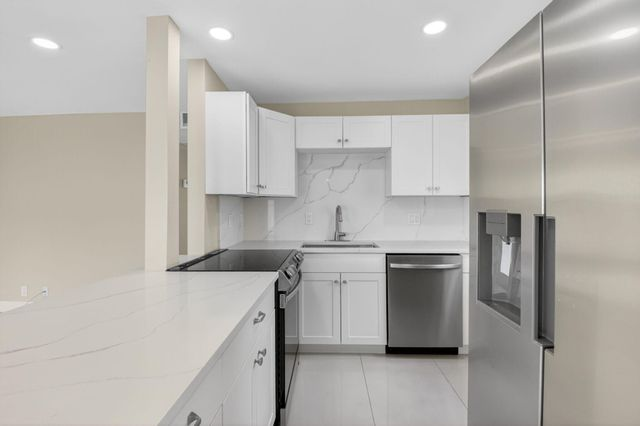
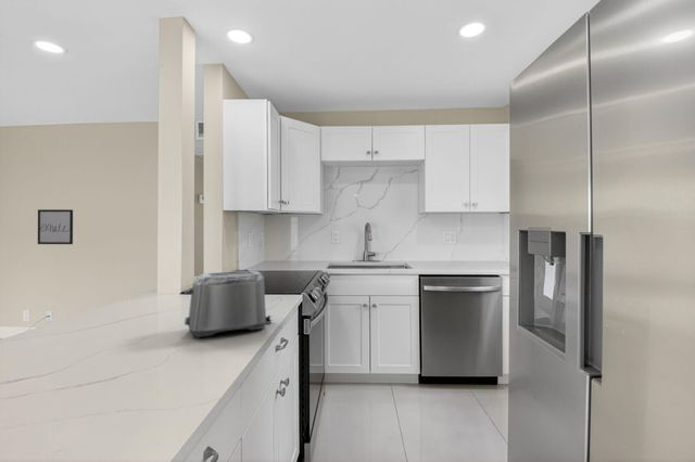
+ toaster [184,270,274,338]
+ wall art [37,208,74,245]
